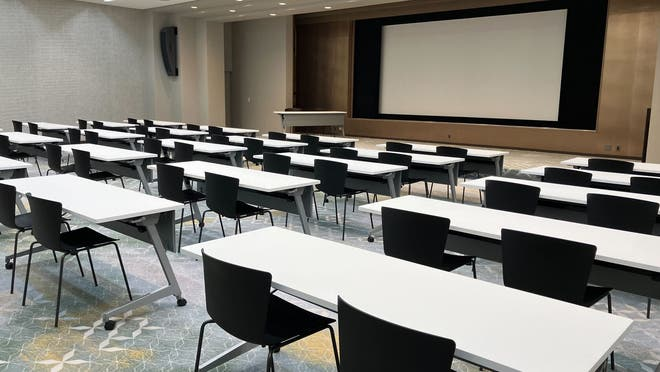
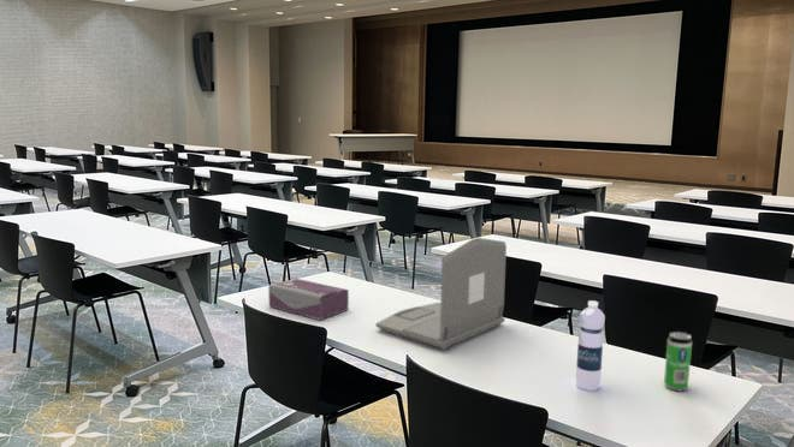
+ water bottle [575,299,606,392]
+ beverage can [663,330,693,393]
+ laptop [374,237,508,350]
+ tissue box [267,278,350,321]
